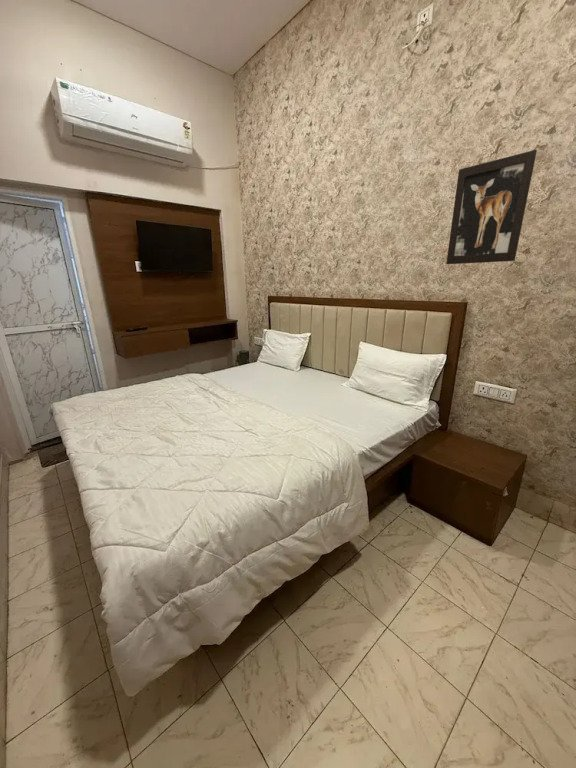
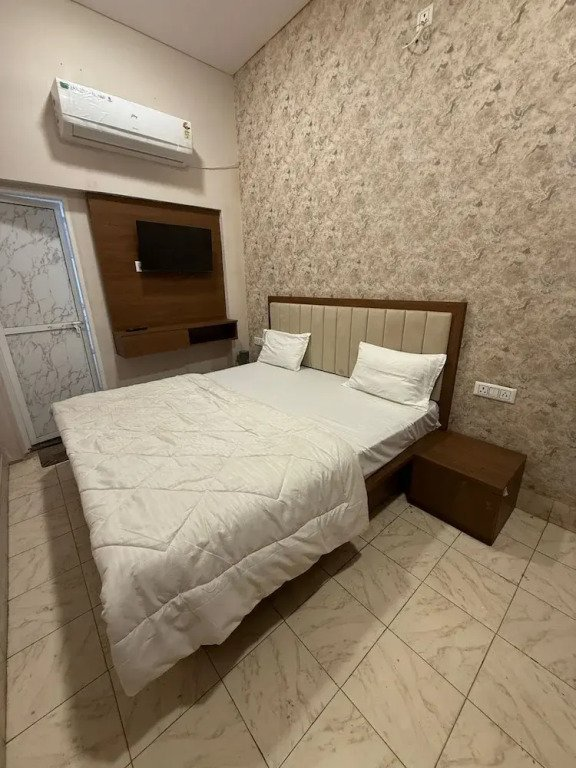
- wall art [445,149,538,265]
